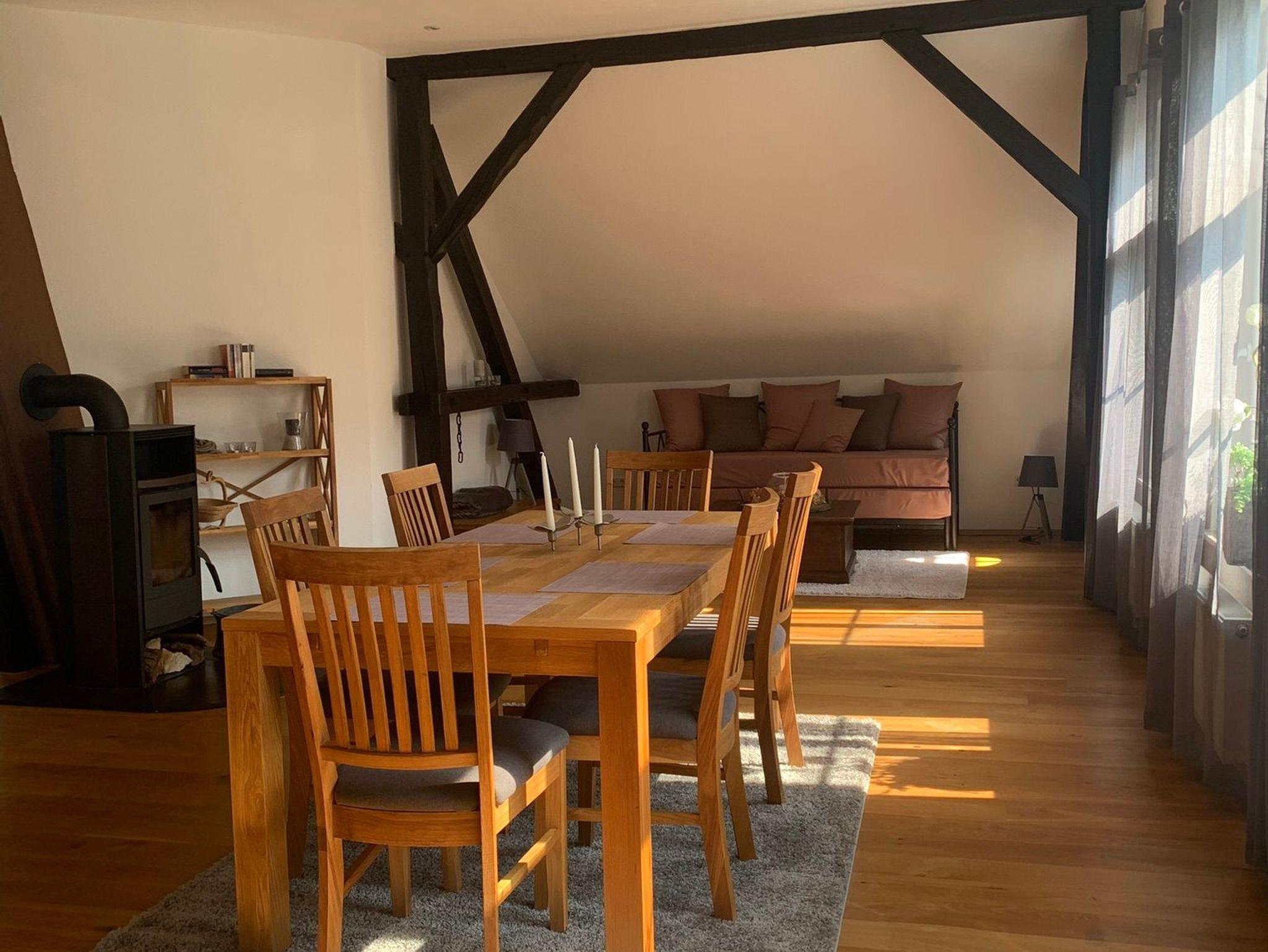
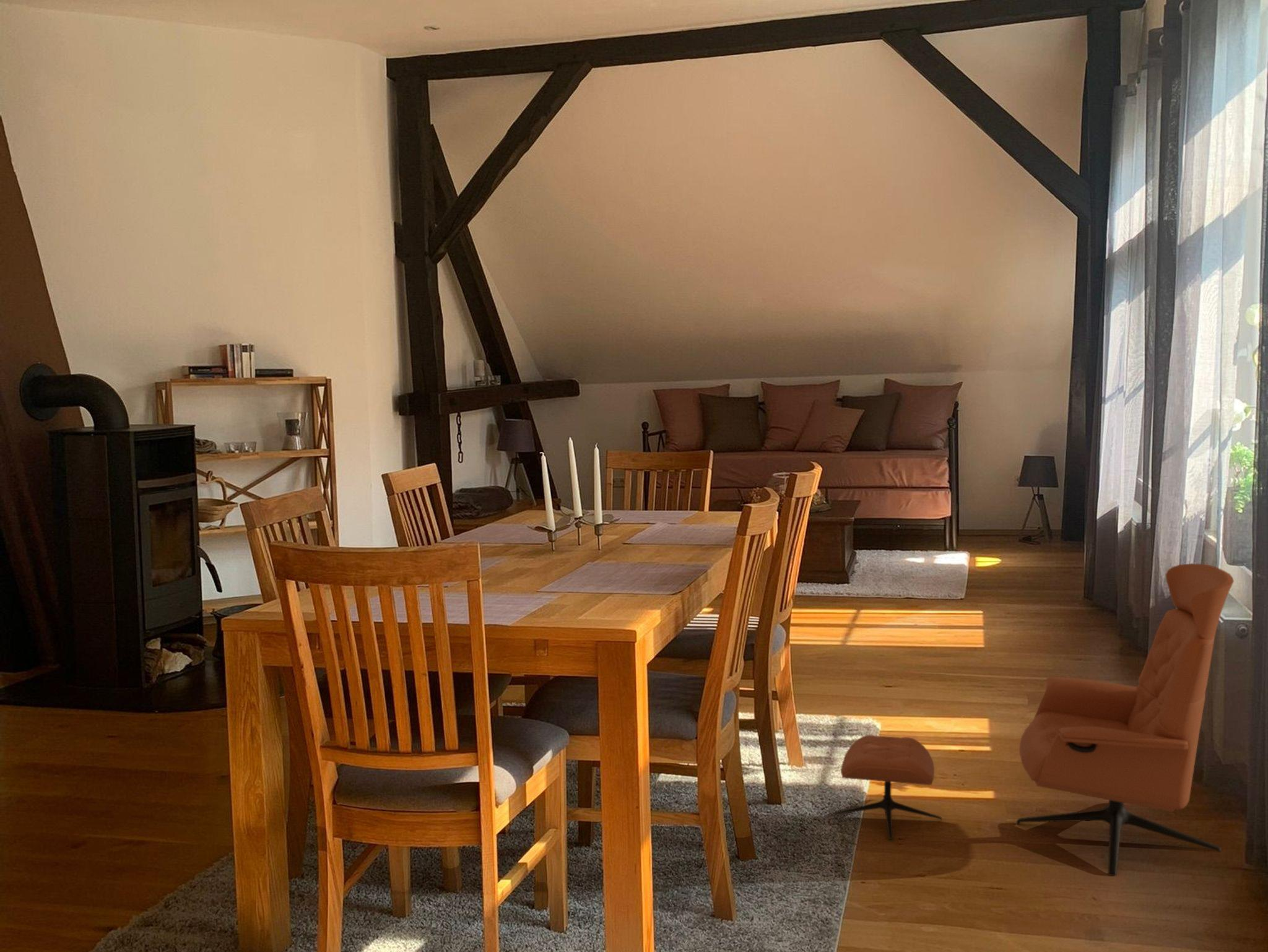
+ armchair [833,563,1235,877]
